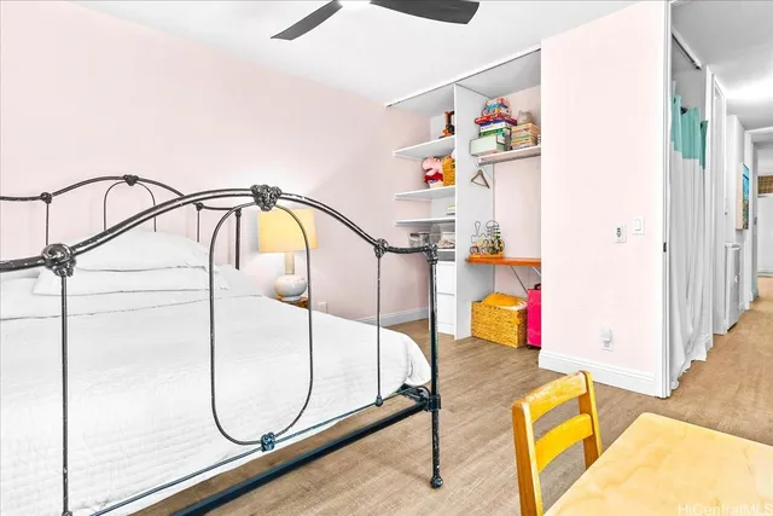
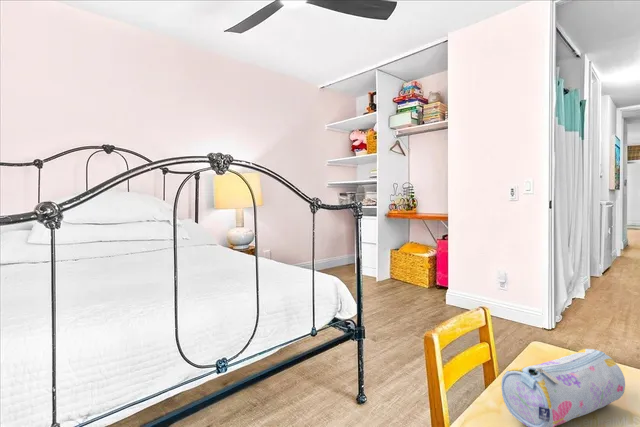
+ pencil case [500,348,626,427]
